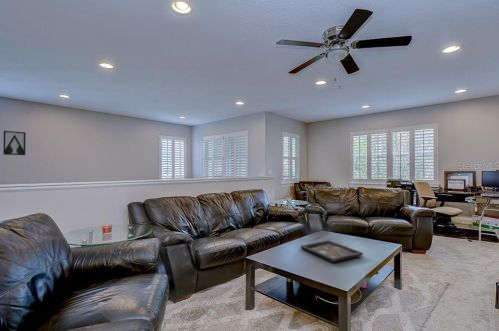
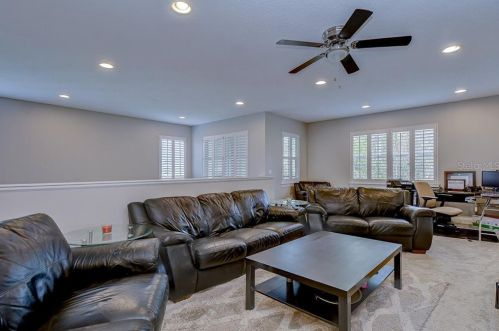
- wall art [2,130,27,156]
- decorative tray [300,239,364,263]
